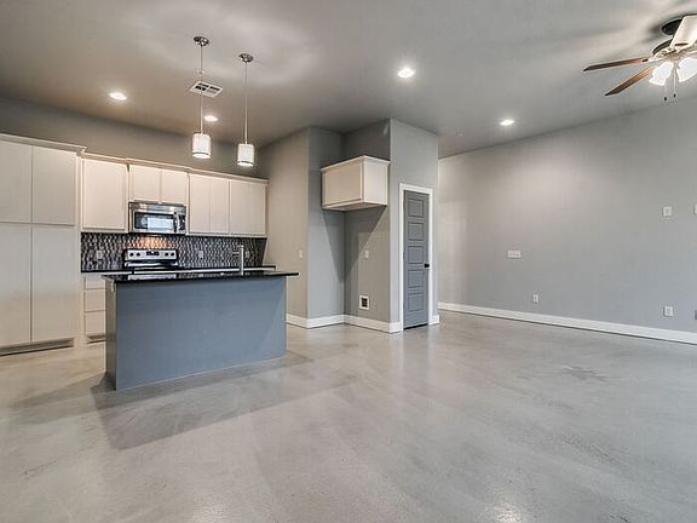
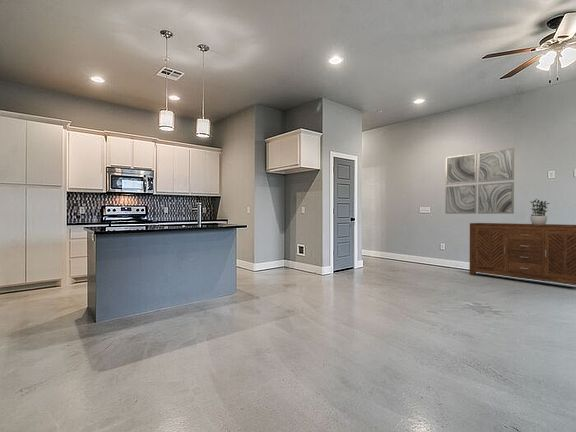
+ sideboard [468,222,576,286]
+ potted plant [529,198,551,225]
+ wall art [444,147,515,215]
